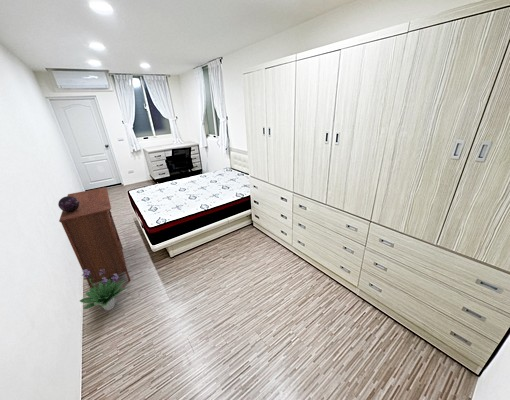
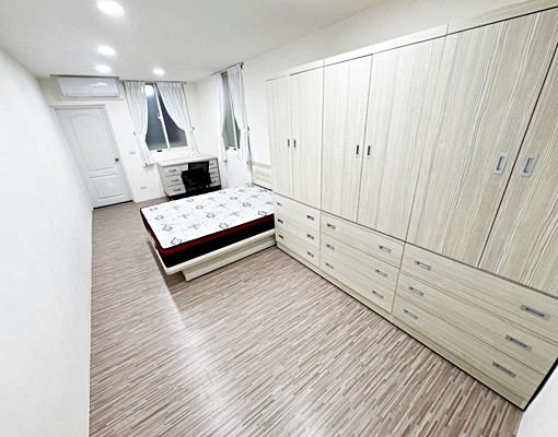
- console table [58,186,131,288]
- decorative orb [57,195,79,212]
- potted plant [79,269,126,312]
